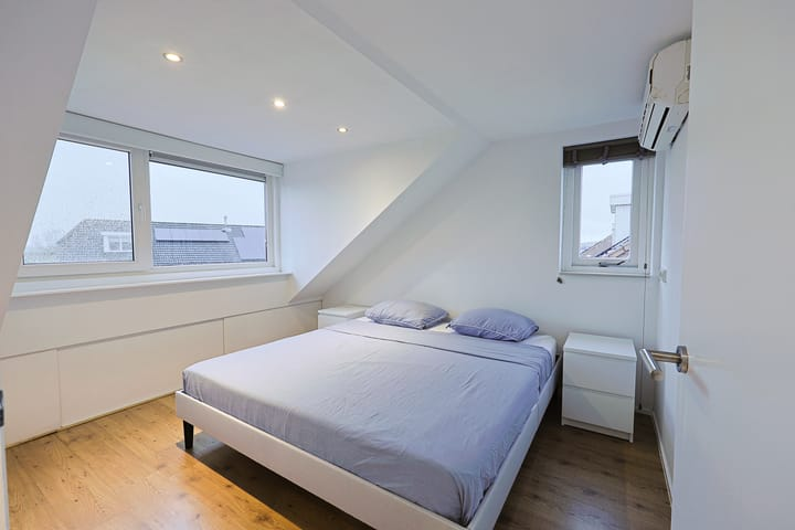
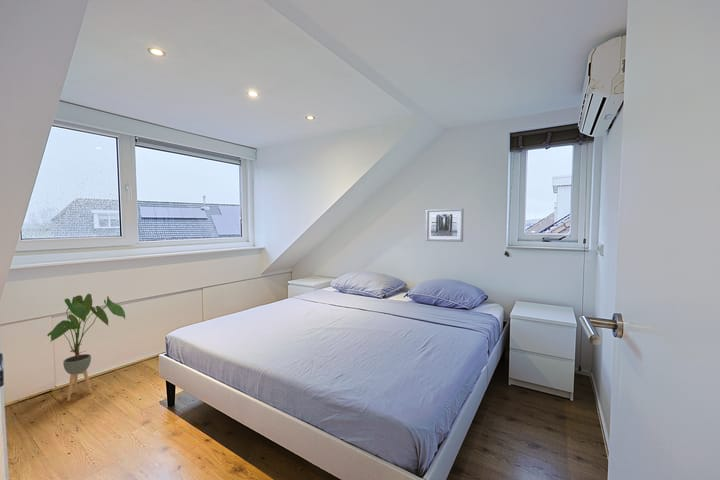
+ wall art [425,207,465,243]
+ house plant [46,293,126,402]
